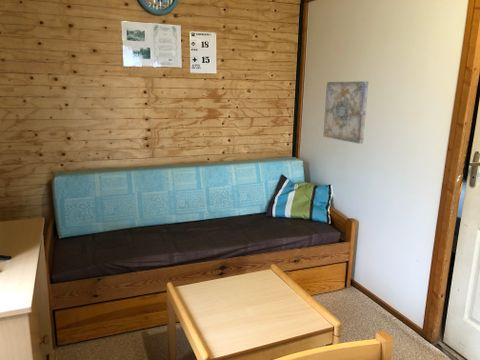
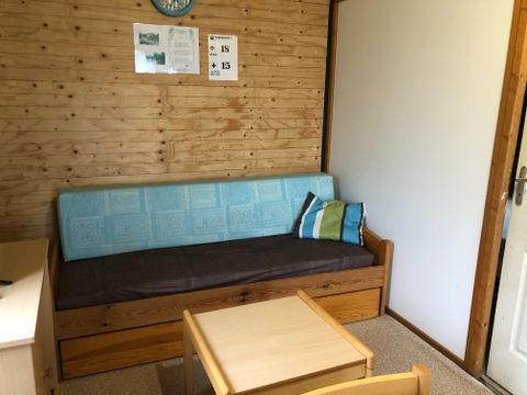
- wall art [323,80,369,144]
